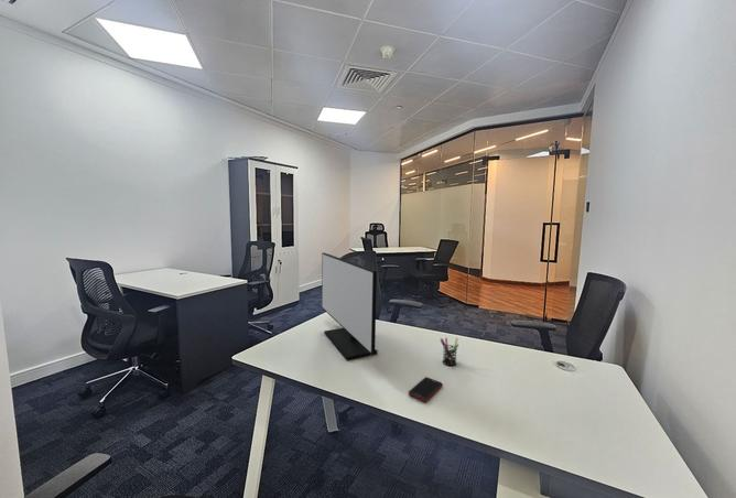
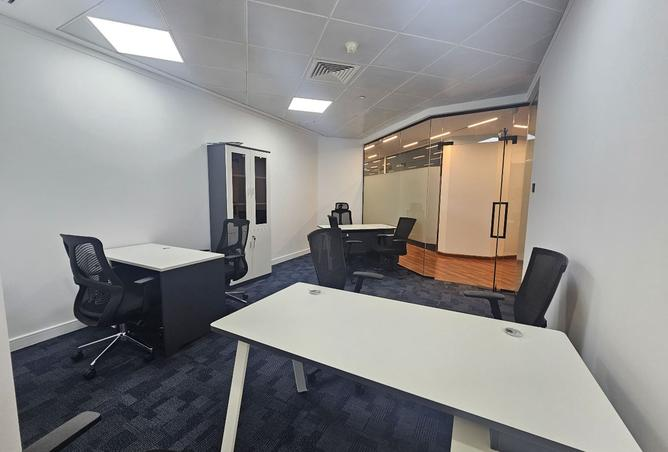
- pen holder [440,337,459,367]
- cell phone [408,376,444,403]
- monitor [321,252,379,361]
